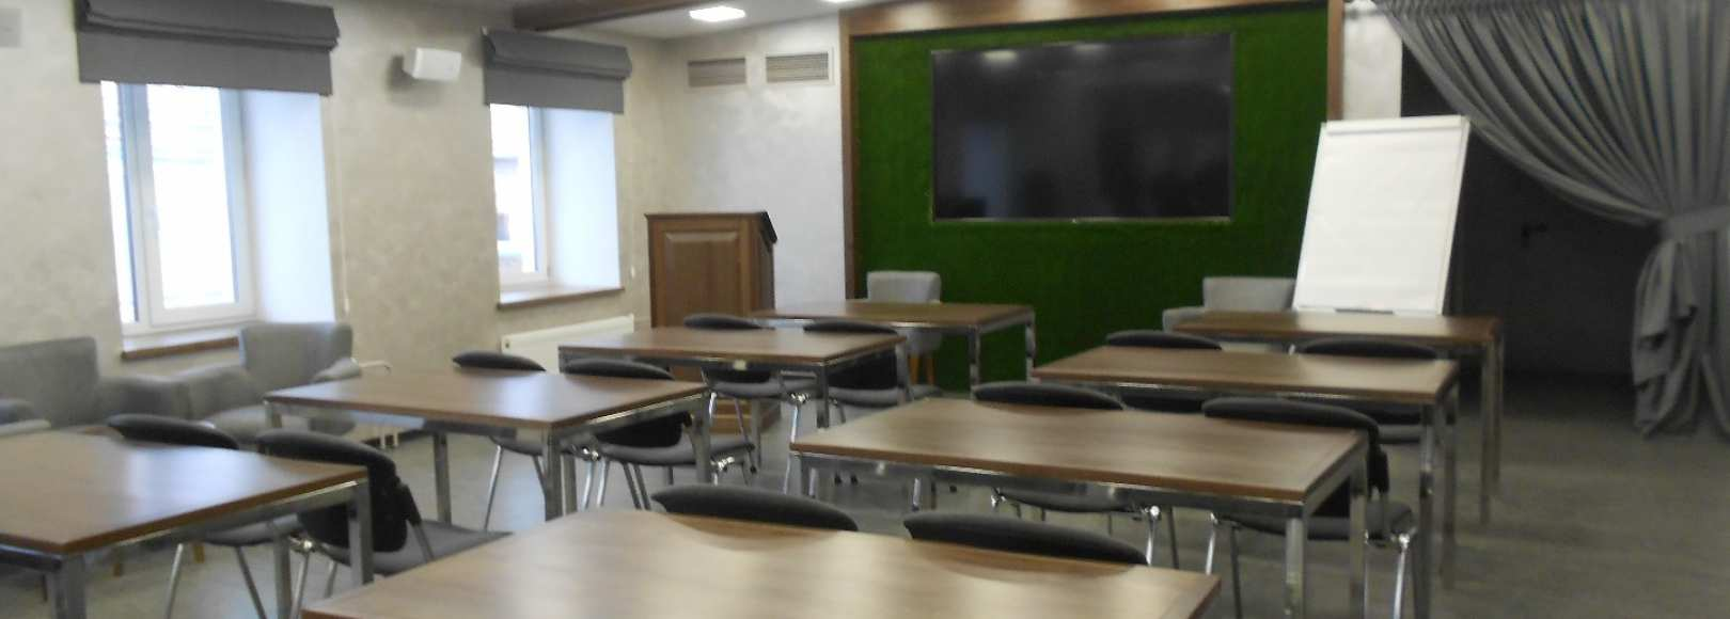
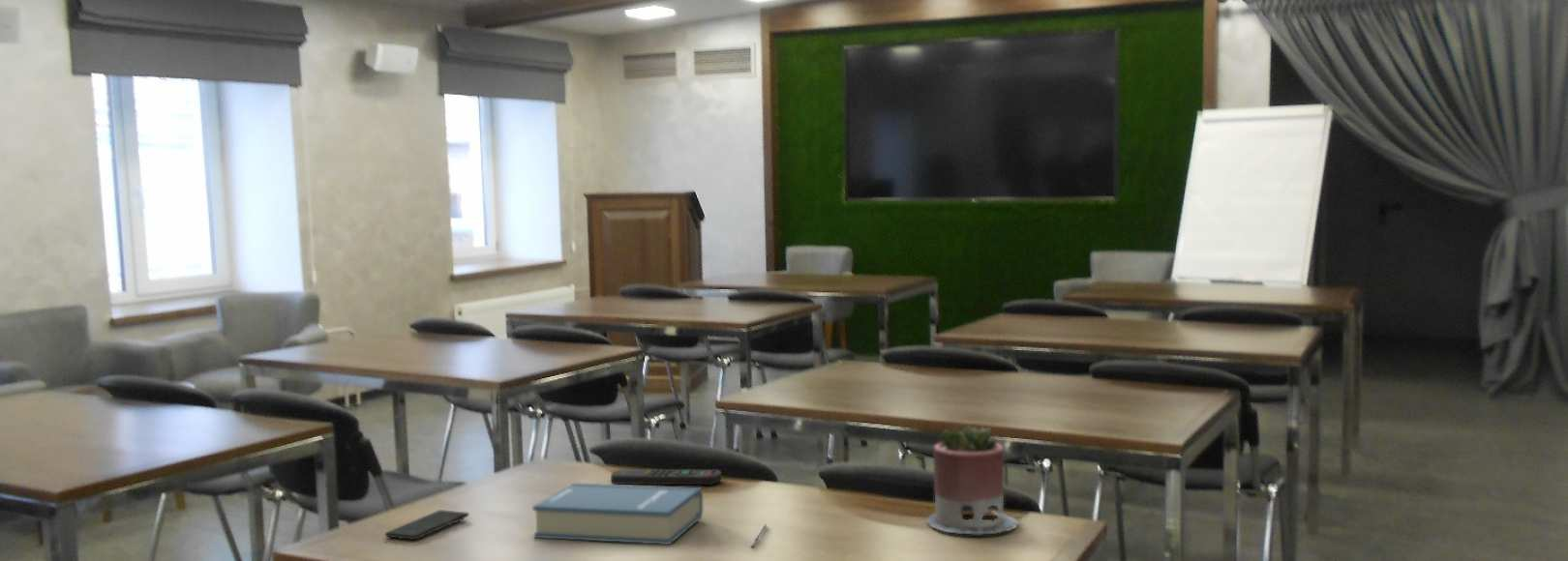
+ remote control [610,468,722,486]
+ succulent planter [926,423,1019,536]
+ smartphone [384,509,469,541]
+ pen [749,523,768,549]
+ hardback book [531,483,704,546]
